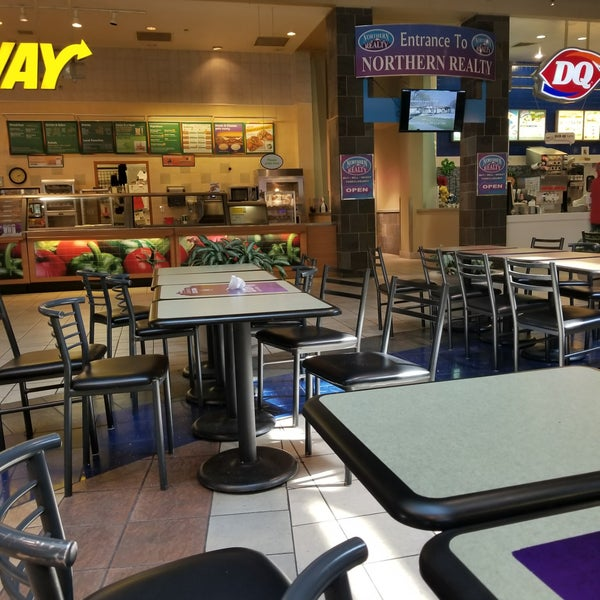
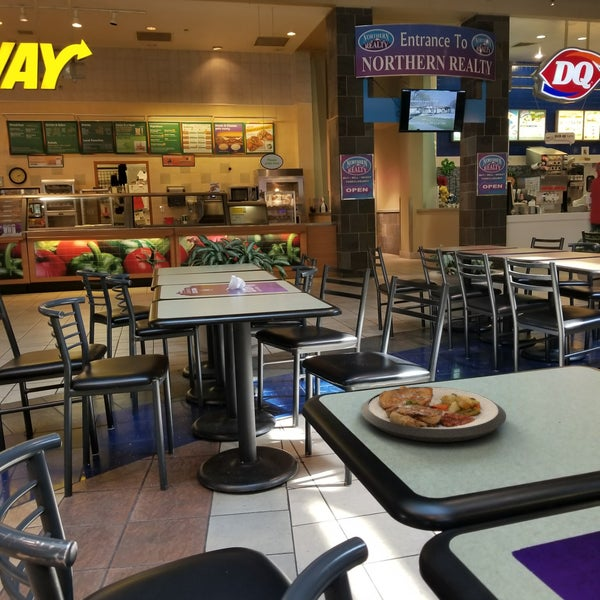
+ plate [360,385,507,443]
